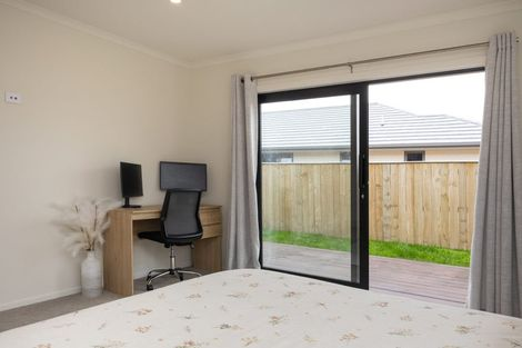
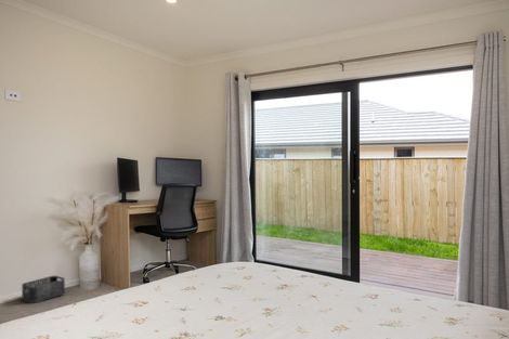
+ storage bin [21,275,66,304]
